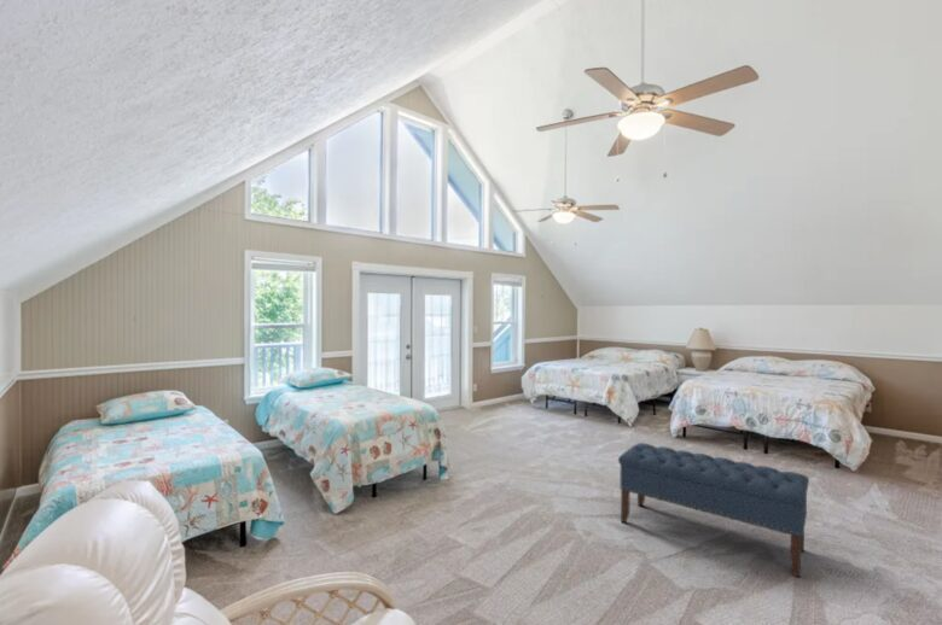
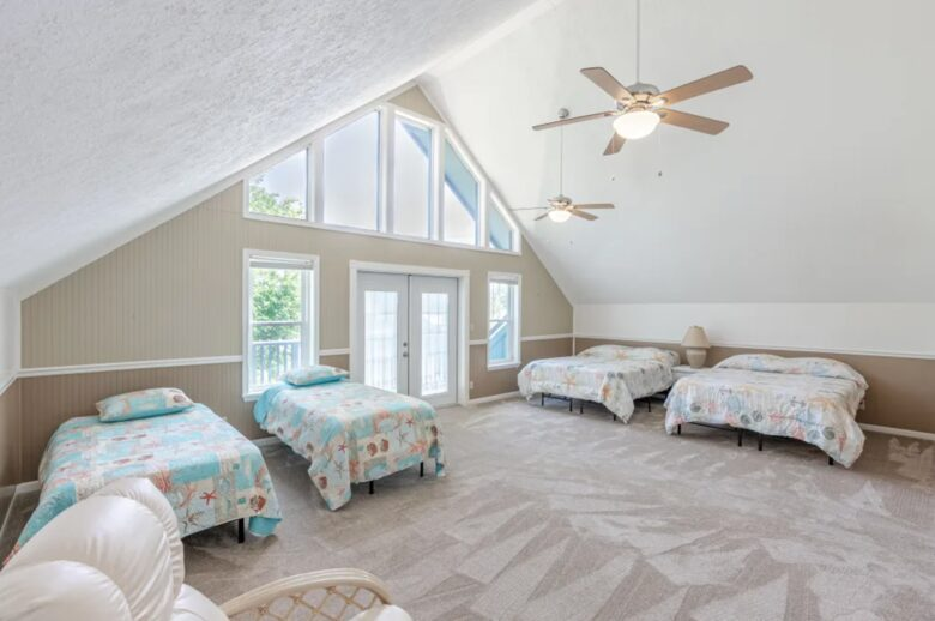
- bench [617,442,810,579]
